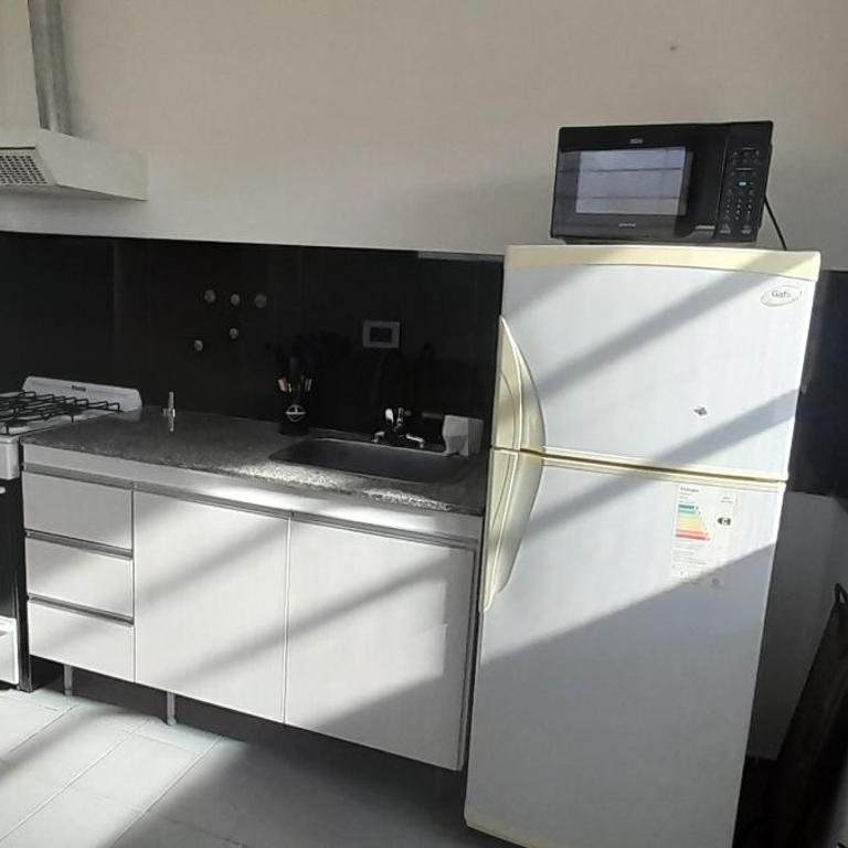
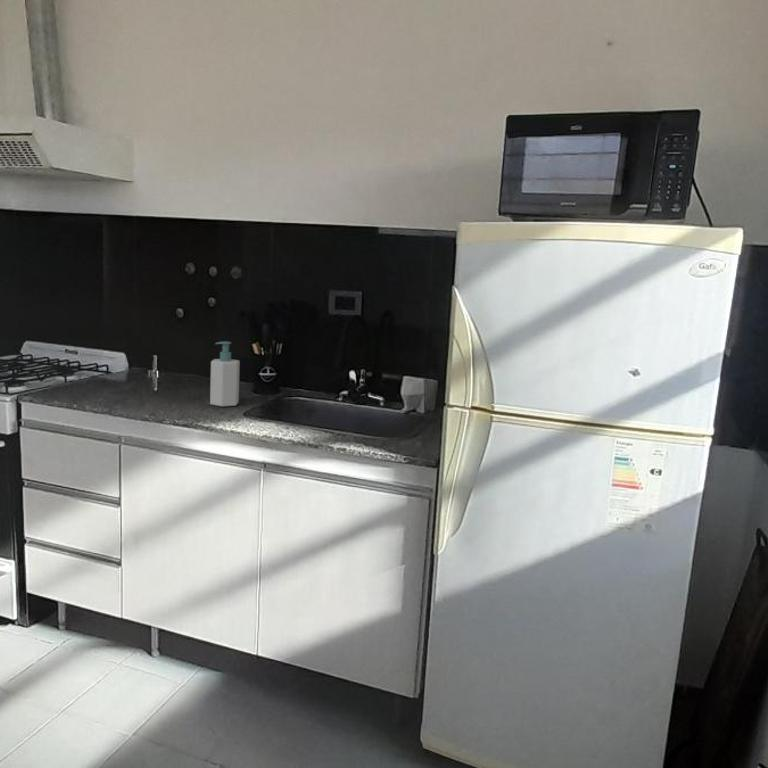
+ soap bottle [209,341,241,407]
